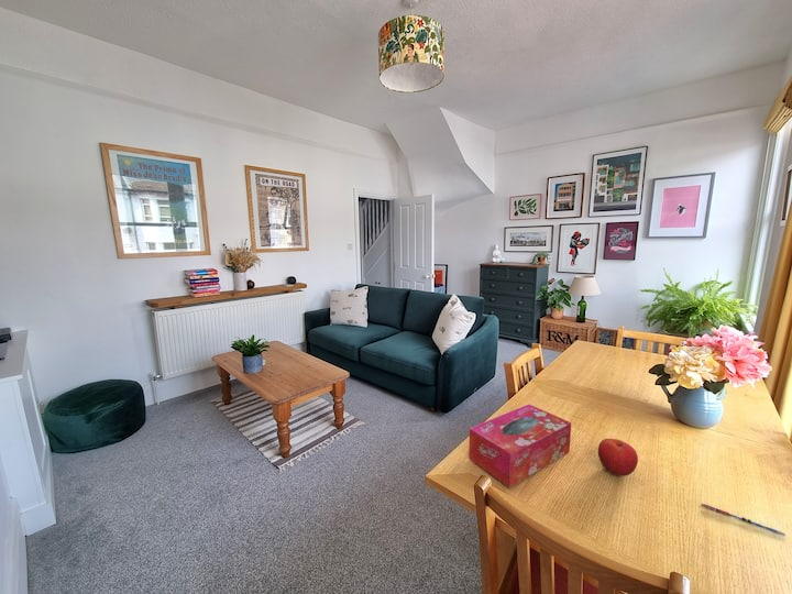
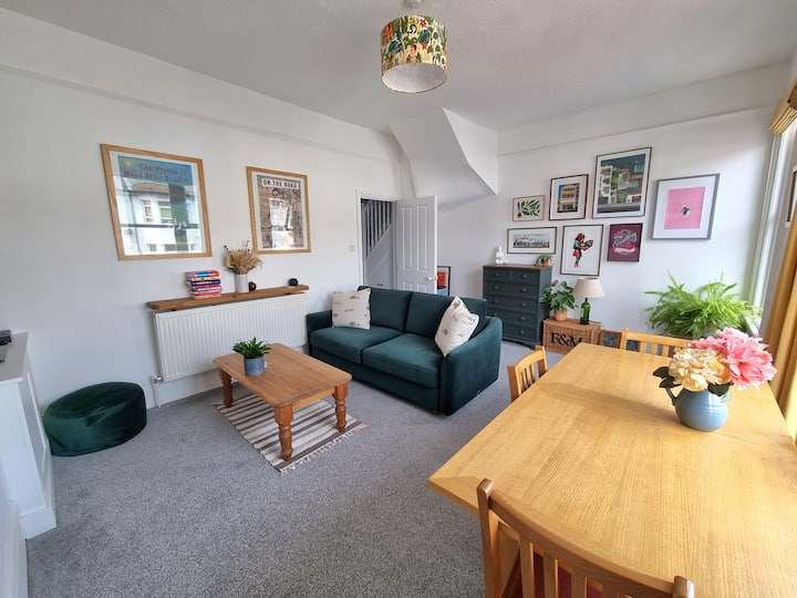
- fruit [597,438,639,477]
- pen [701,503,787,537]
- tissue box [468,404,572,488]
